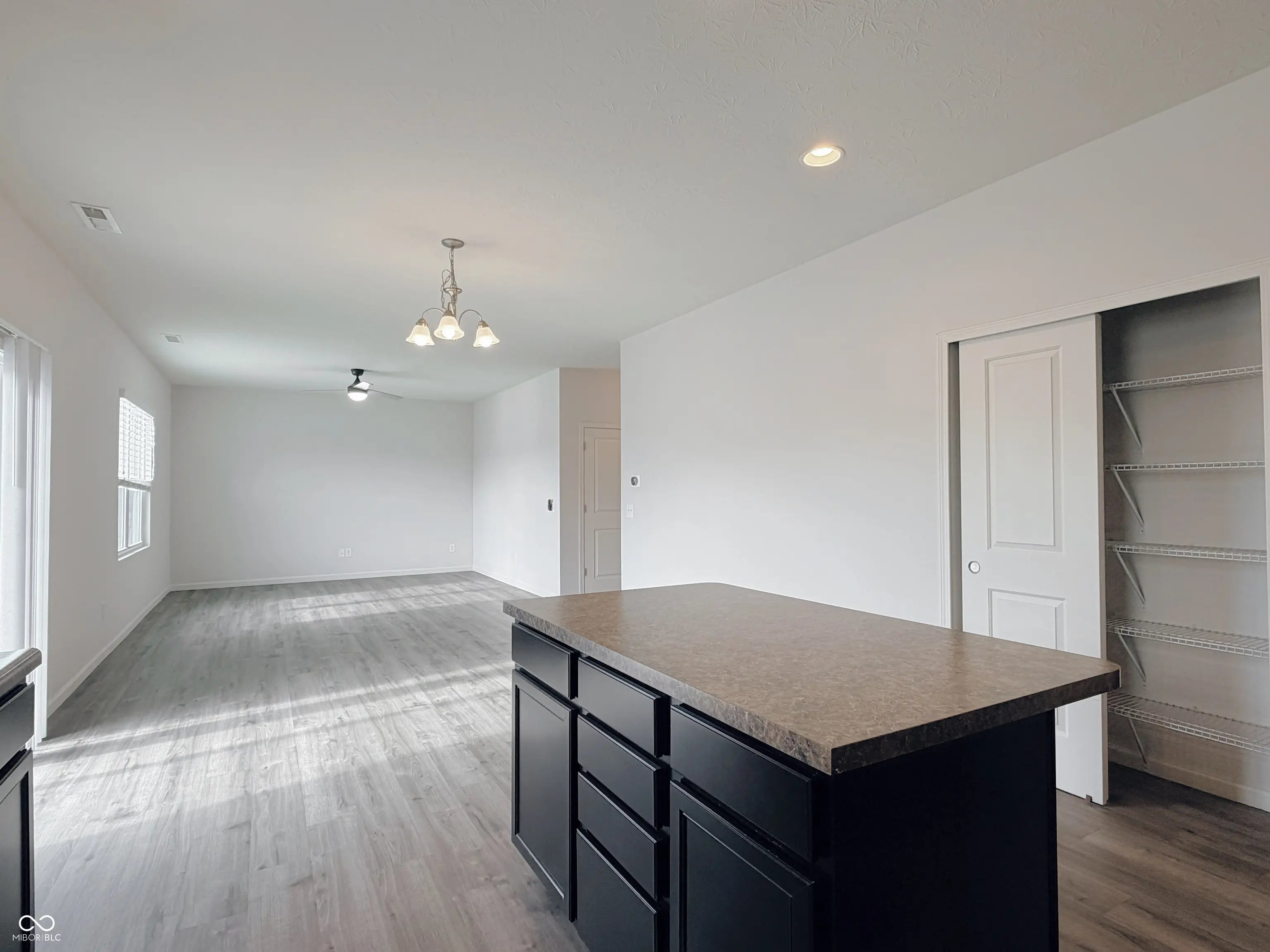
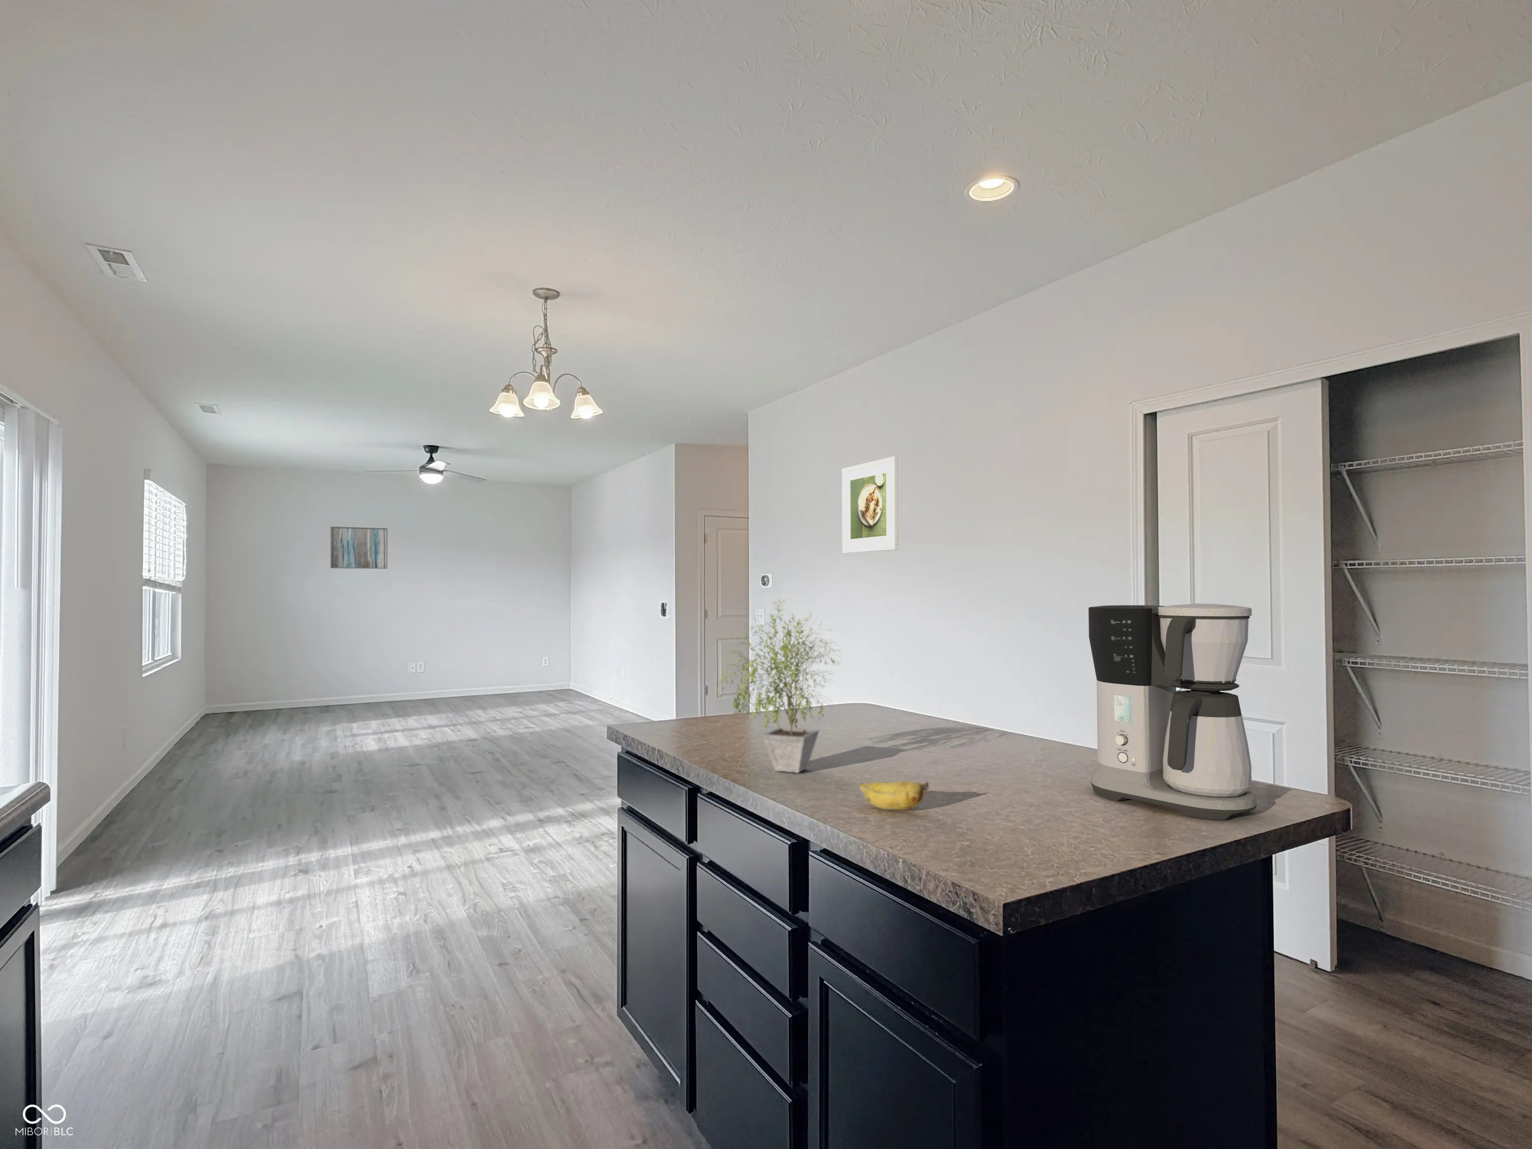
+ wall art [331,526,388,570]
+ potted plant [714,599,847,774]
+ banana [859,781,929,811]
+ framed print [841,456,899,554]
+ coffee maker [1088,603,1257,821]
